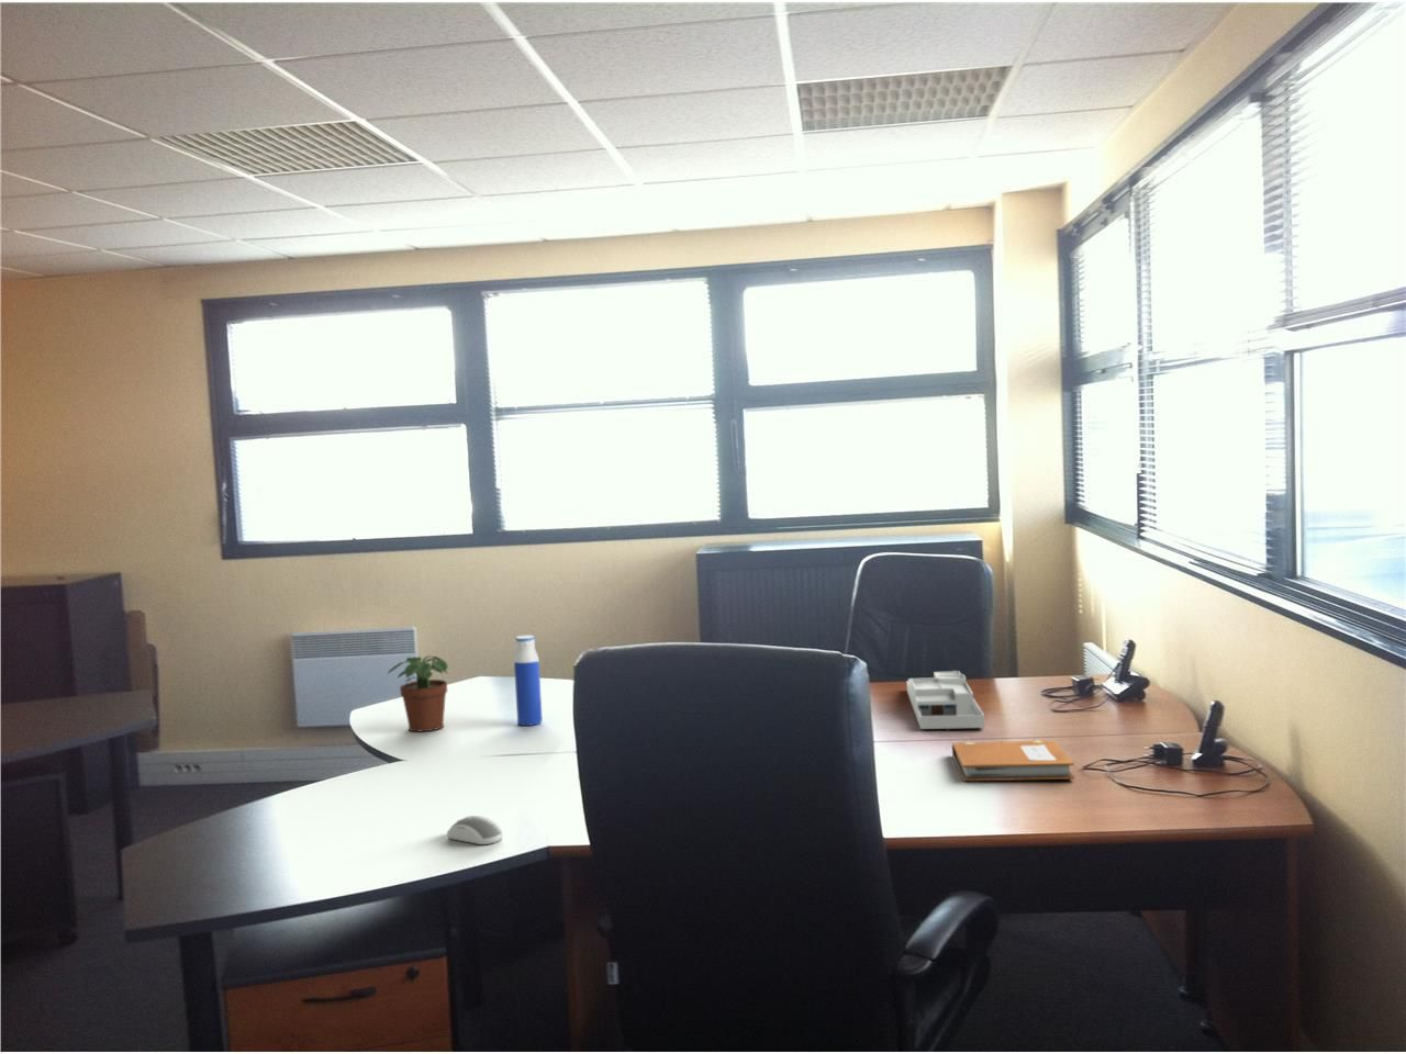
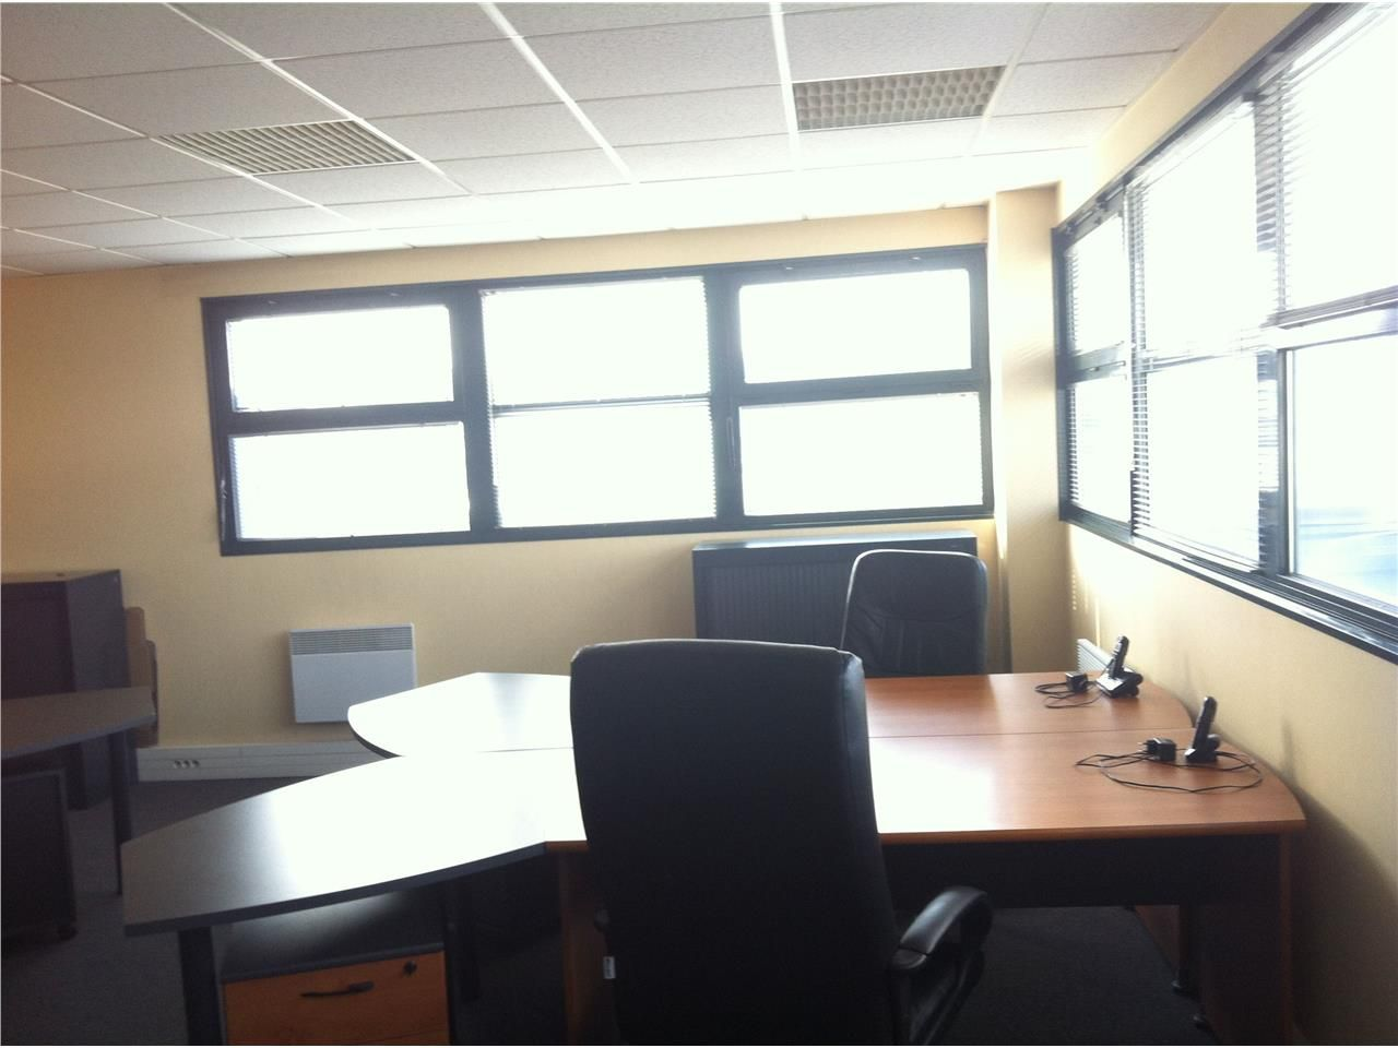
- water bottle [513,634,544,726]
- notebook [951,740,1075,782]
- potted plant [386,654,449,732]
- computer mouse [446,815,504,846]
- desk organizer [907,670,985,730]
